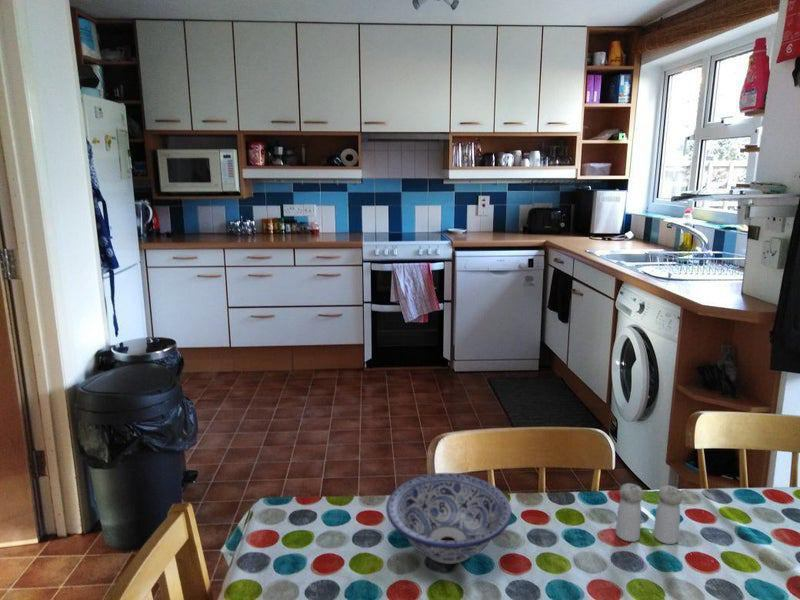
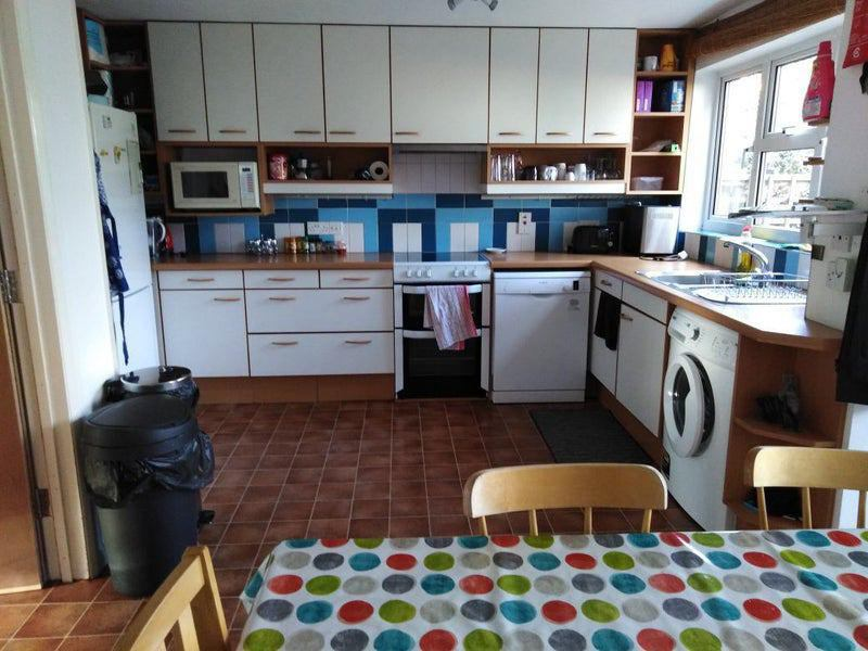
- bowl [385,472,513,565]
- salt and pepper shaker [615,482,684,545]
